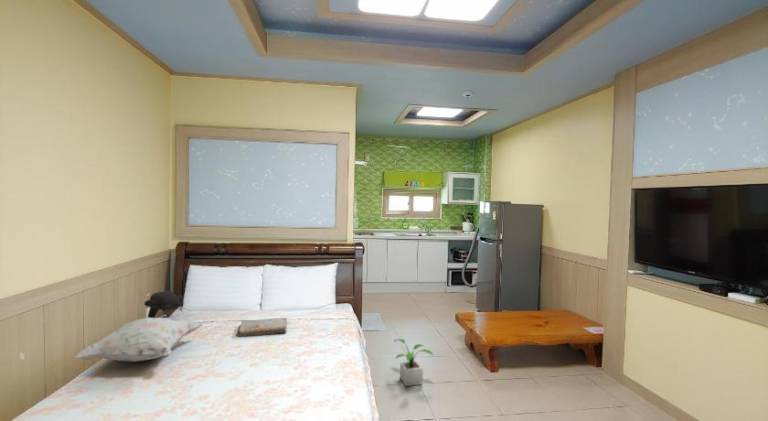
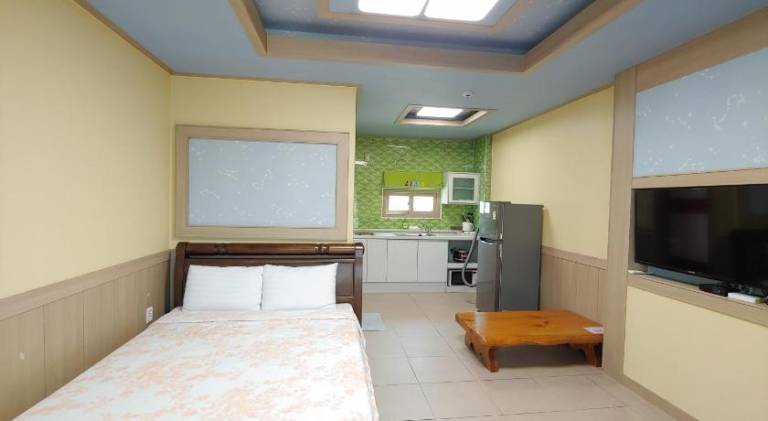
- book [238,317,288,338]
- teddy bear [143,290,184,318]
- decorative pillow [72,317,203,363]
- potted plant [394,338,434,387]
